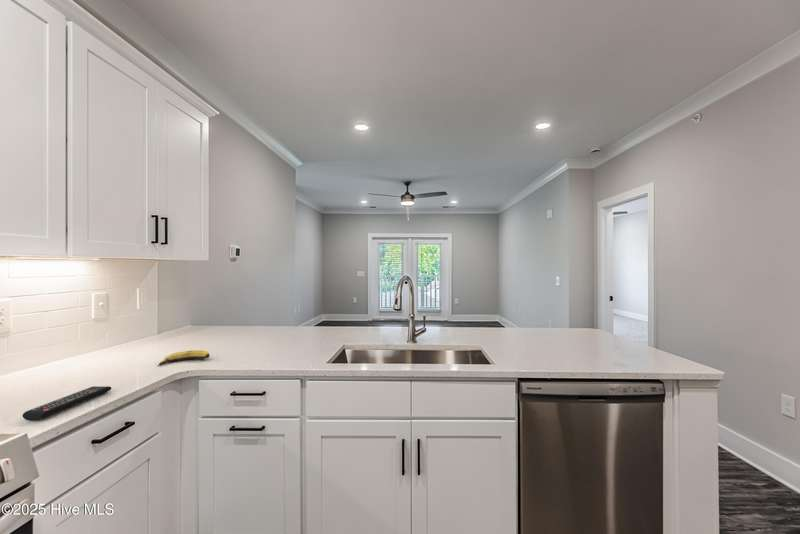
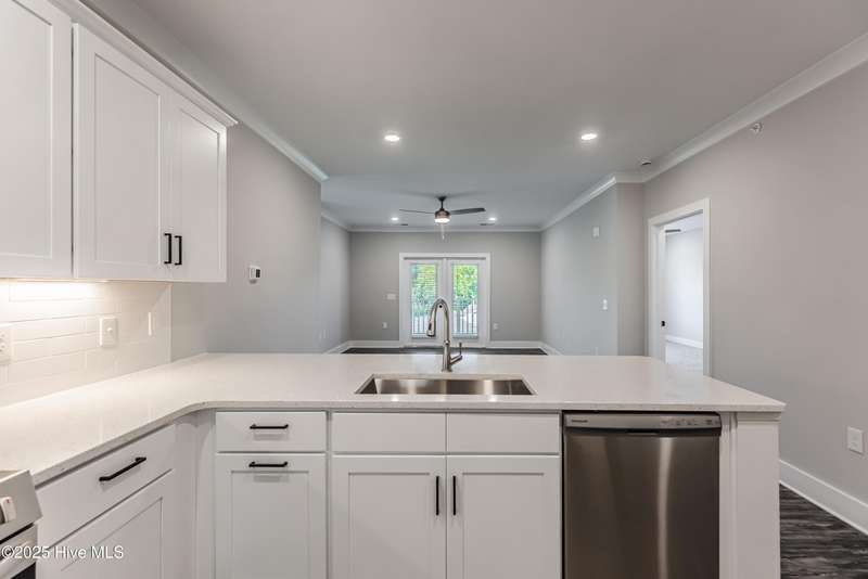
- banana [157,349,211,367]
- remote control [21,385,112,422]
